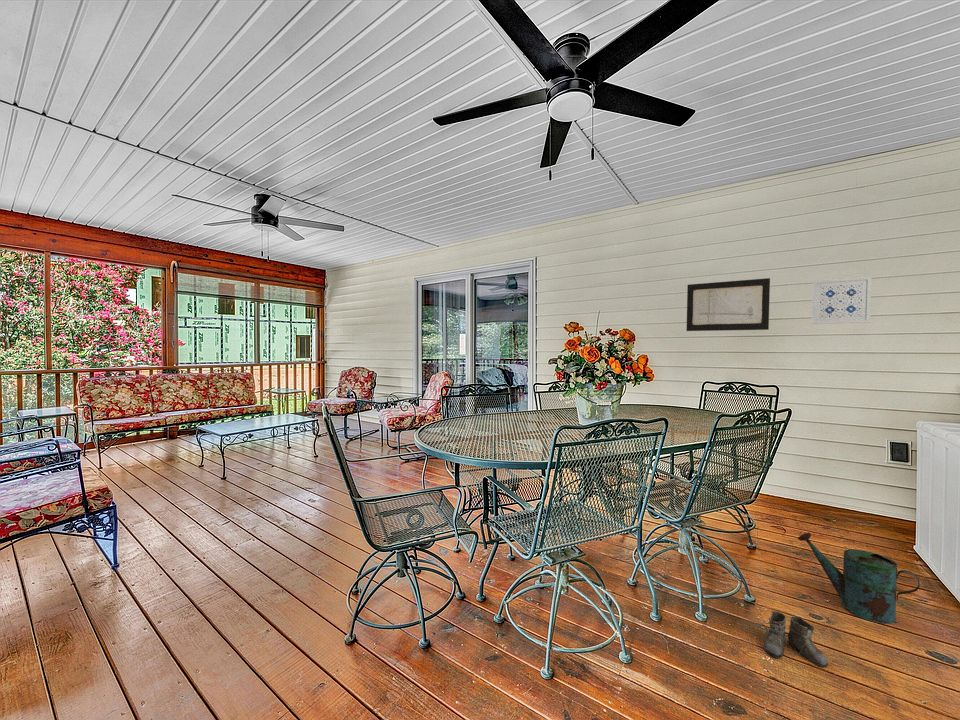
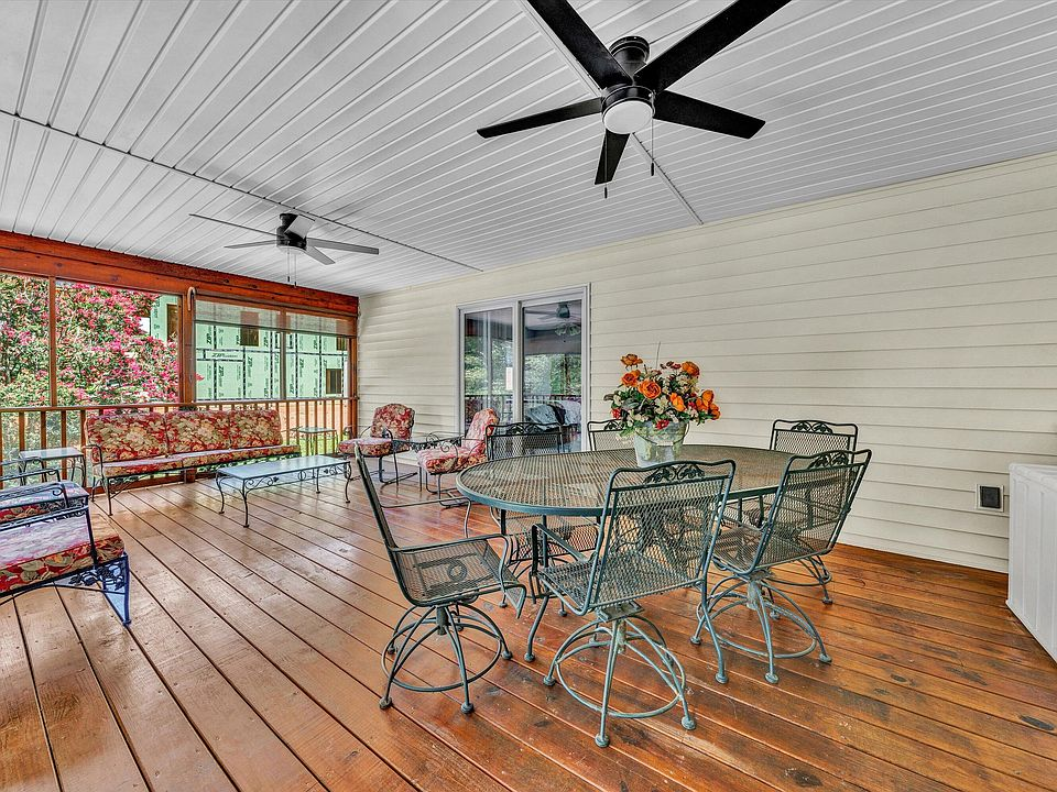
- wall art [811,276,872,325]
- boots [757,610,829,669]
- wall art [686,277,771,332]
- watering can [797,532,920,625]
